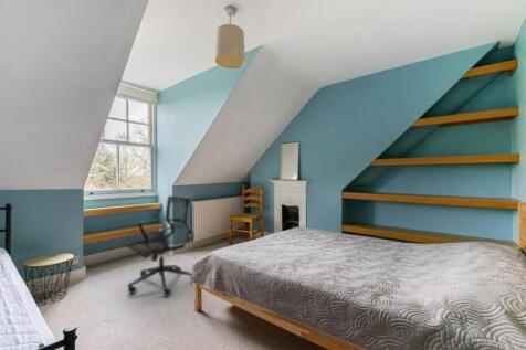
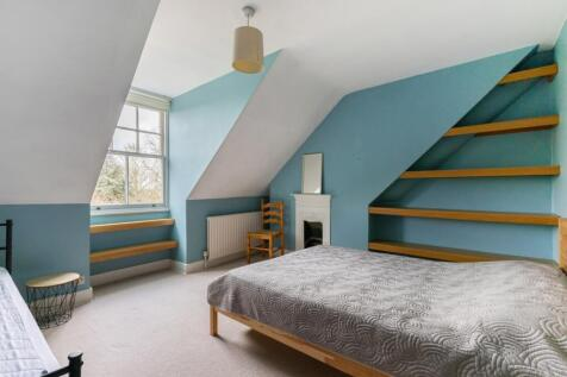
- office chair [126,194,193,298]
